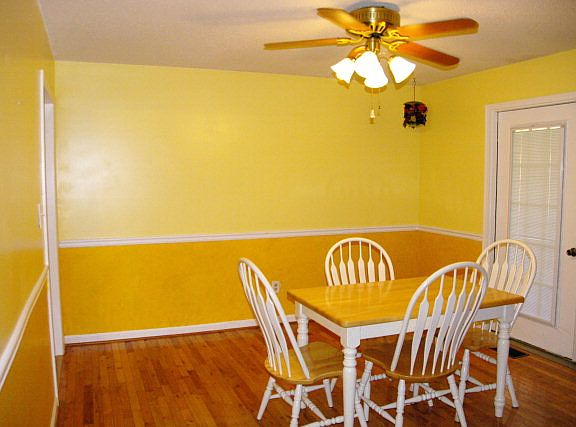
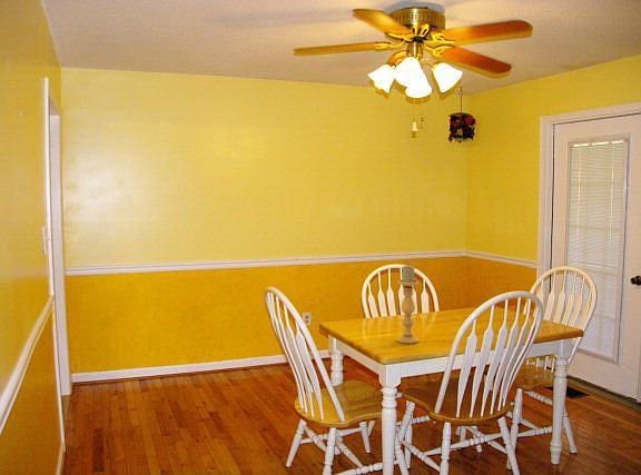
+ candle holder [396,265,420,345]
